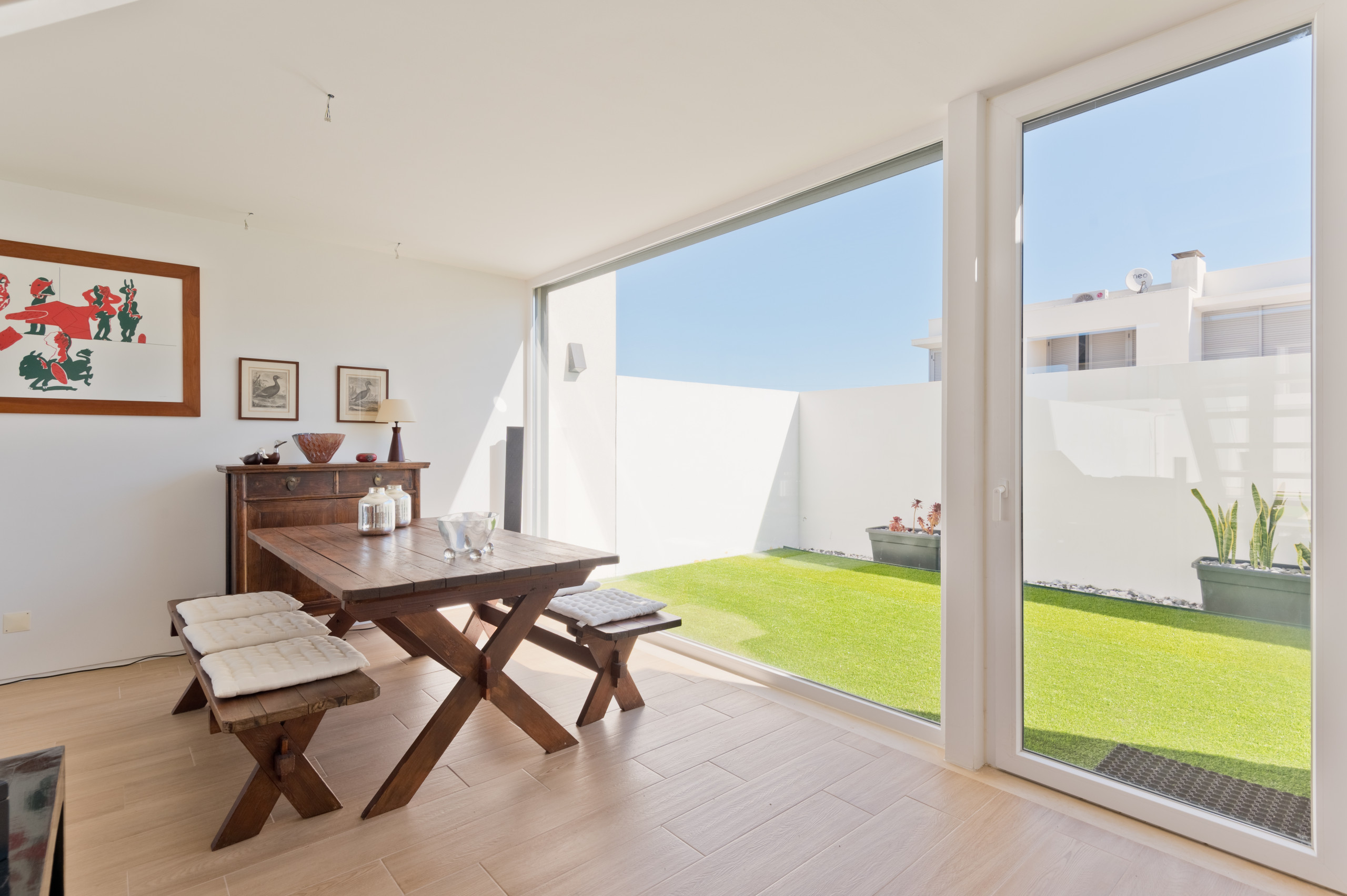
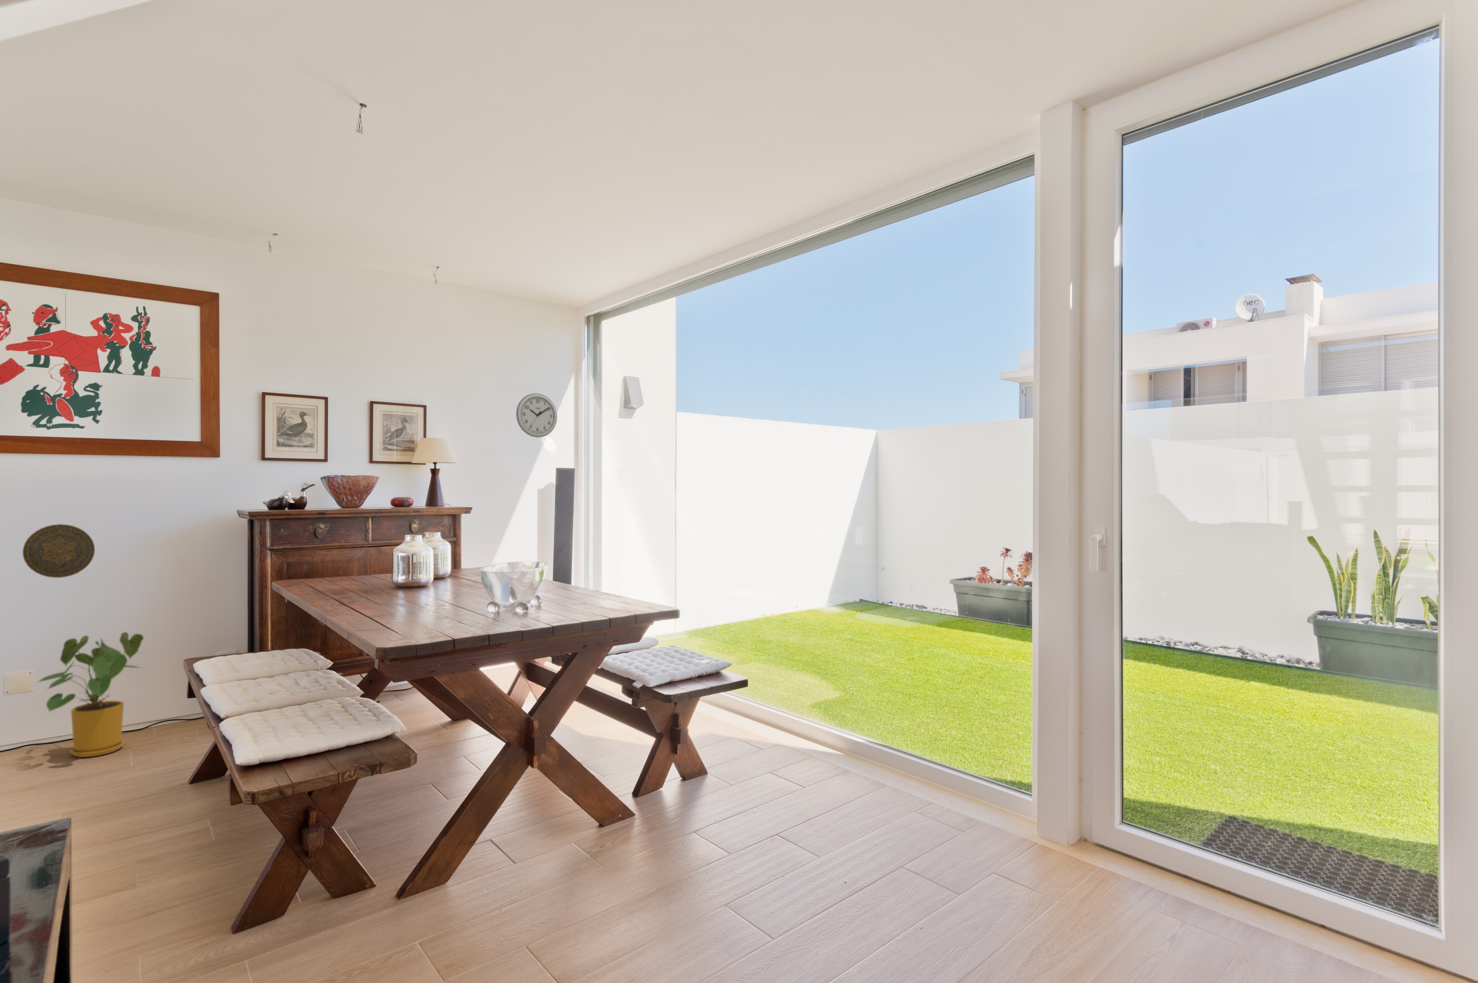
+ wall clock [516,393,557,438]
+ house plant [35,632,146,758]
+ decorative plate [22,523,95,578]
